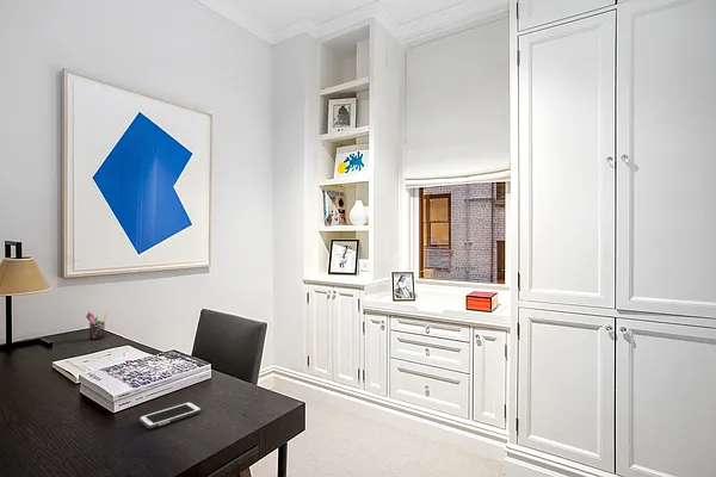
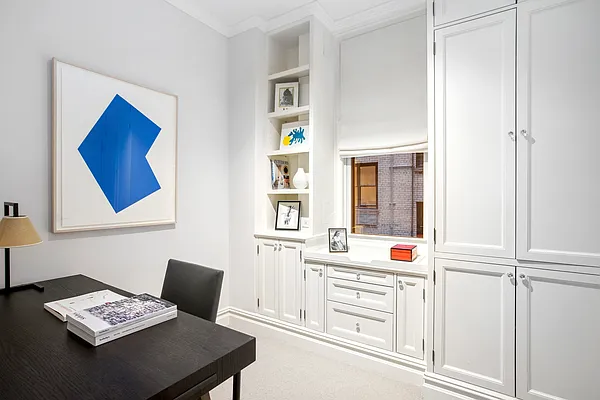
- cell phone [138,401,203,429]
- pen holder [85,310,109,341]
